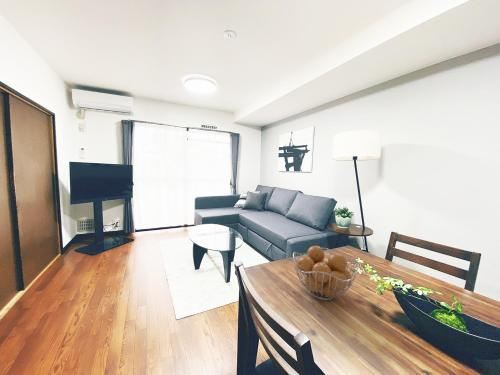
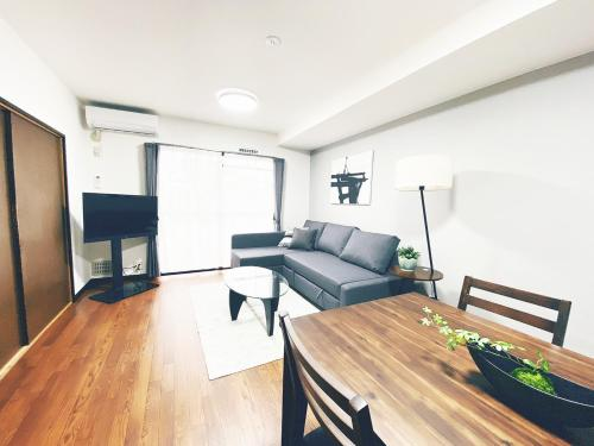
- fruit basket [292,245,360,301]
